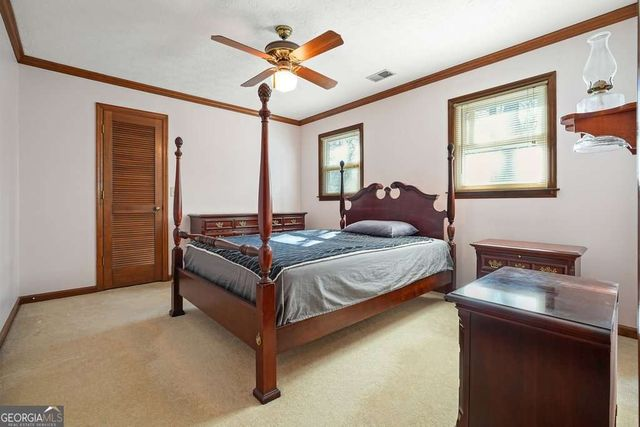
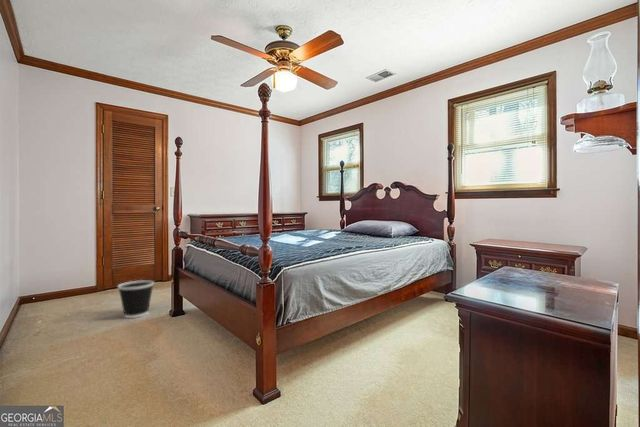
+ wastebasket [117,279,155,319]
